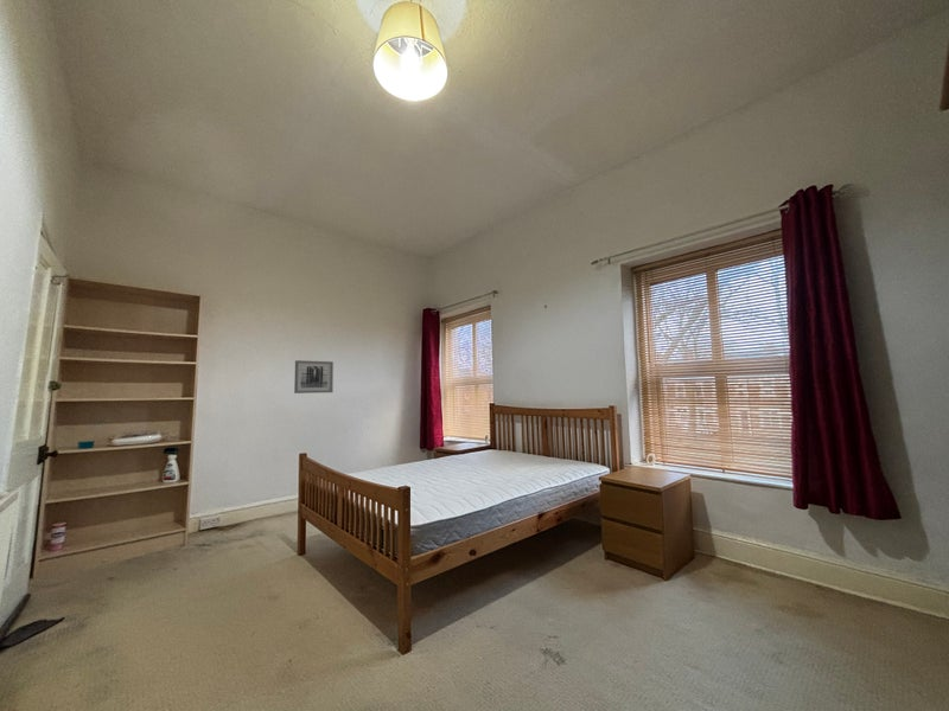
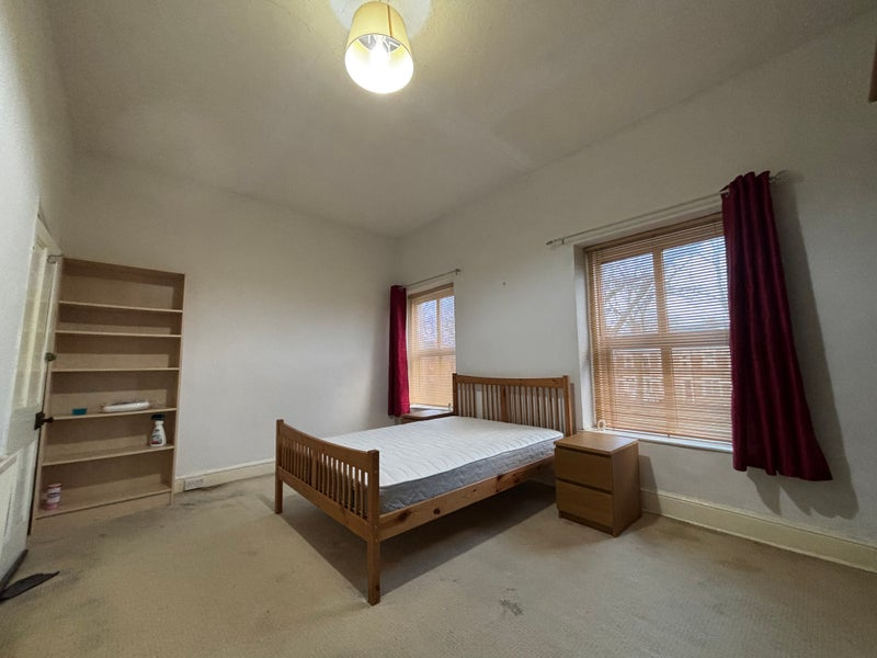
- wall art [293,359,335,395]
